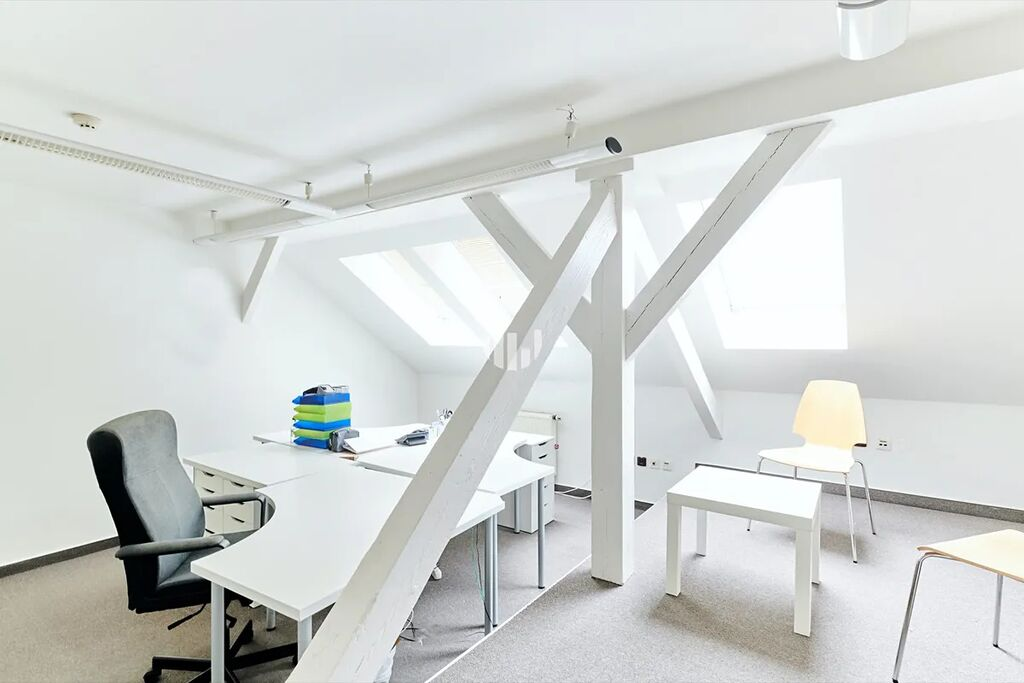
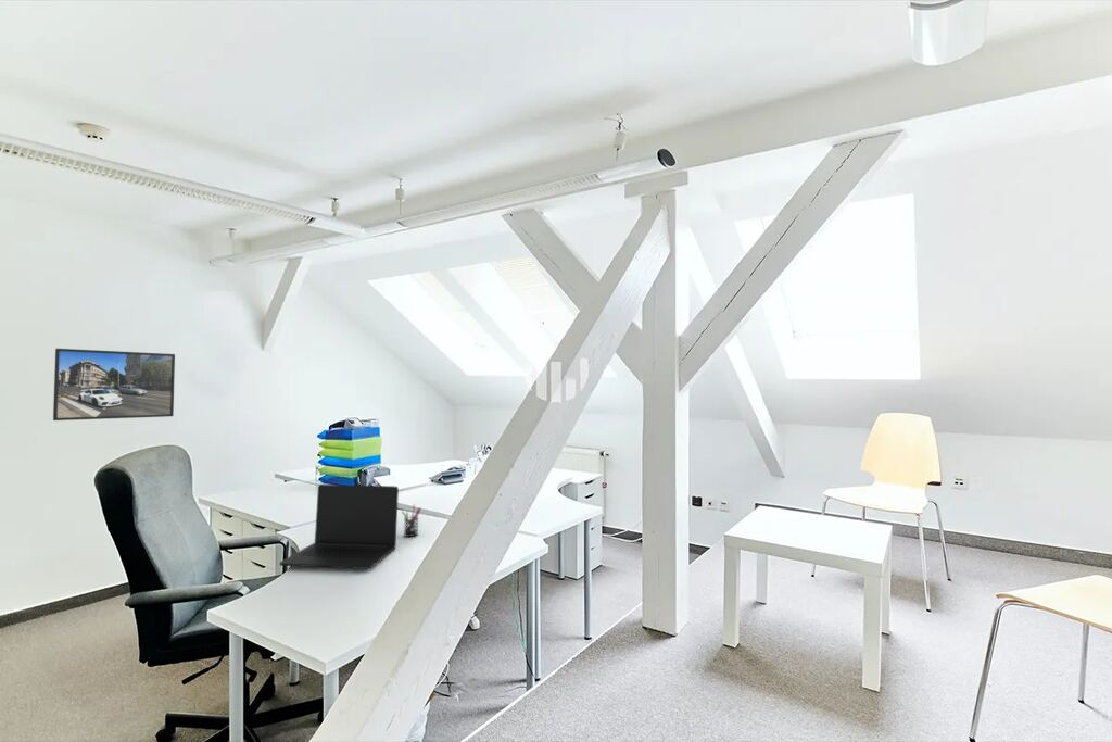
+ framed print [52,348,176,422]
+ pen holder [401,504,422,538]
+ laptop [279,483,400,570]
